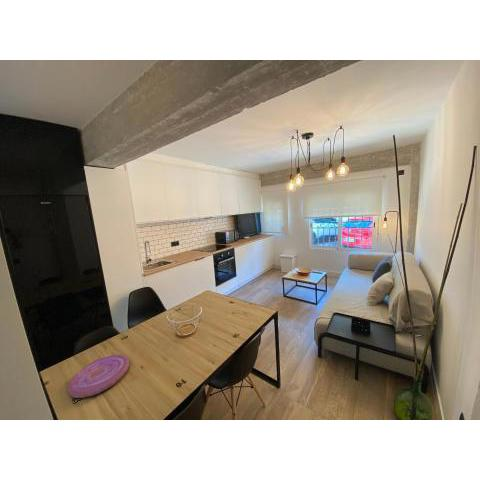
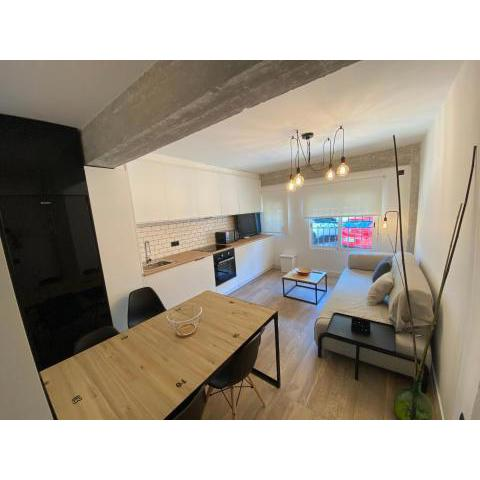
- plate [67,354,130,399]
